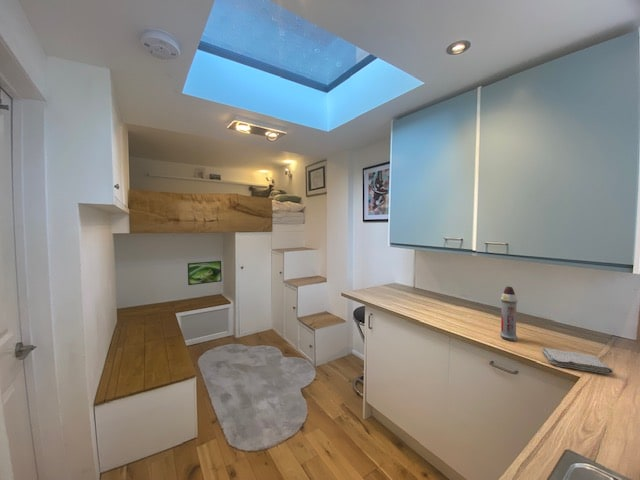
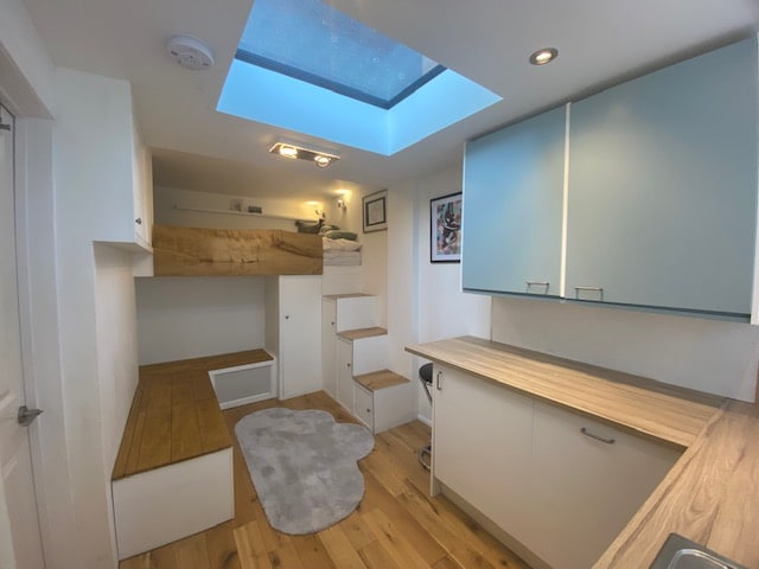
- washcloth [541,347,614,375]
- spray bottle [499,286,519,342]
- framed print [187,260,223,286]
